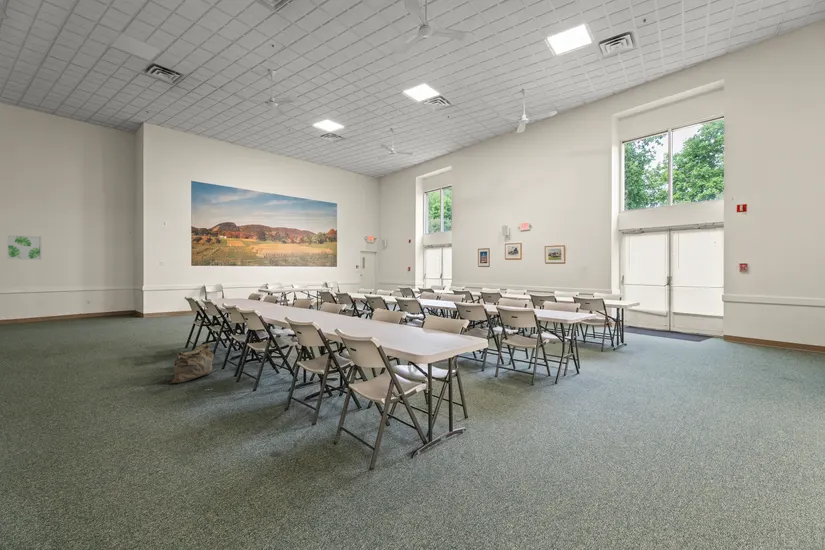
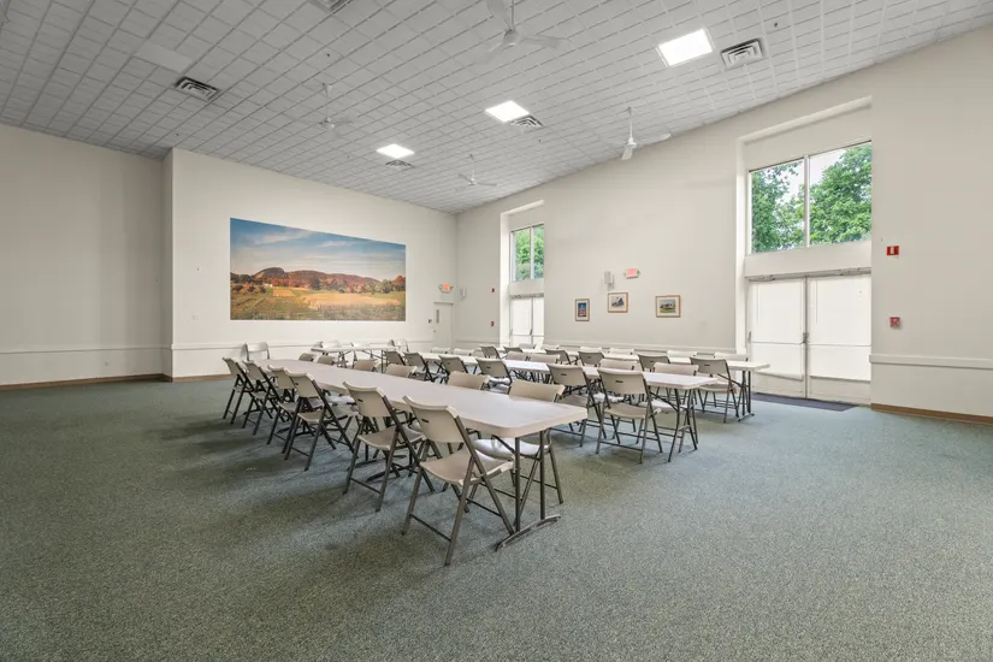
- bag [169,342,215,385]
- wall art [6,234,43,261]
